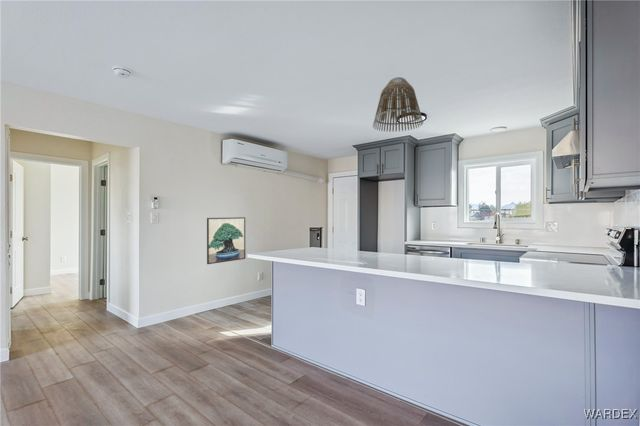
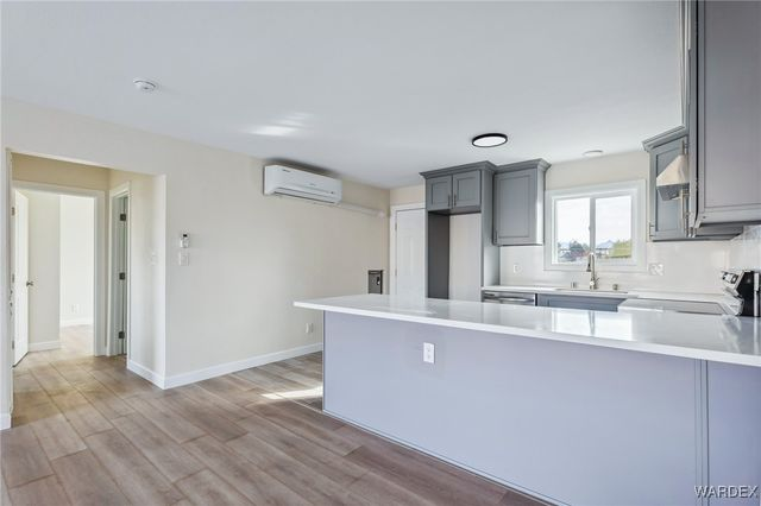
- lamp shade [372,76,424,133]
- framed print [206,216,246,265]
